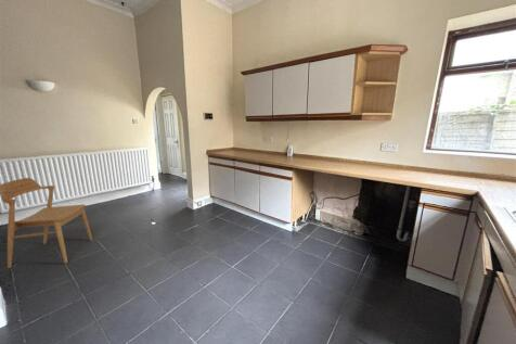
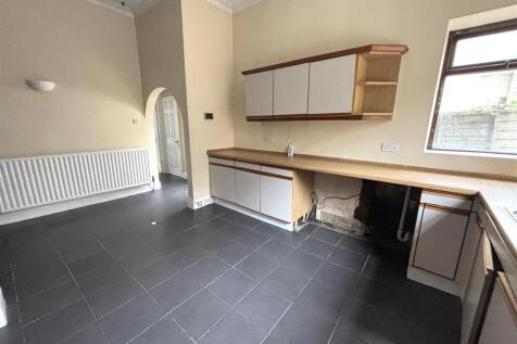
- chair [0,177,93,269]
